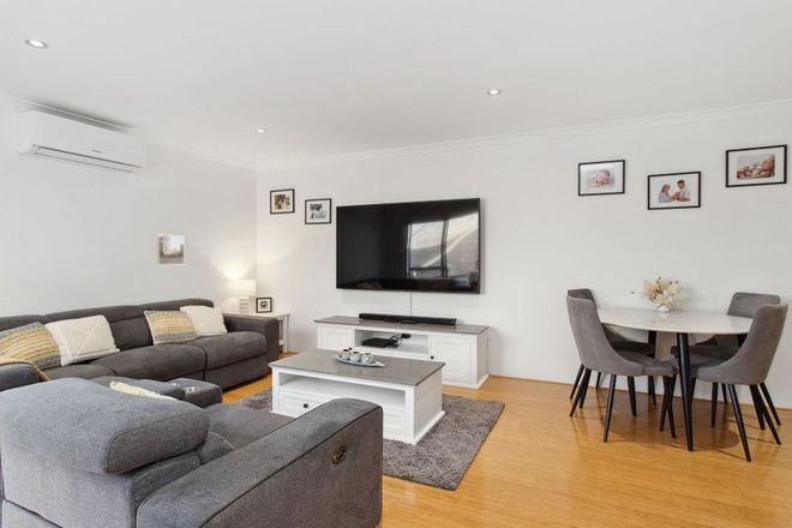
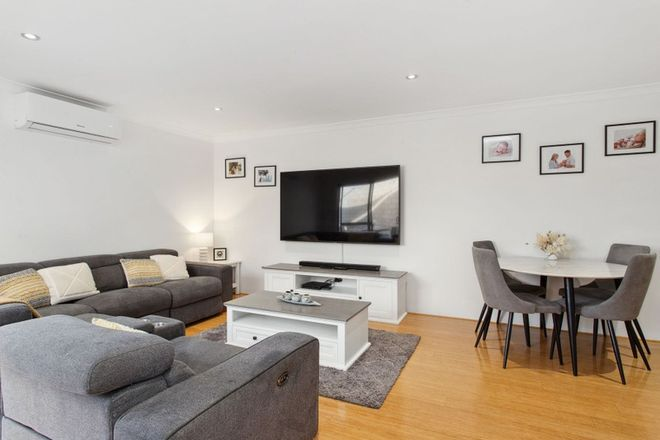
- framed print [155,233,186,266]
